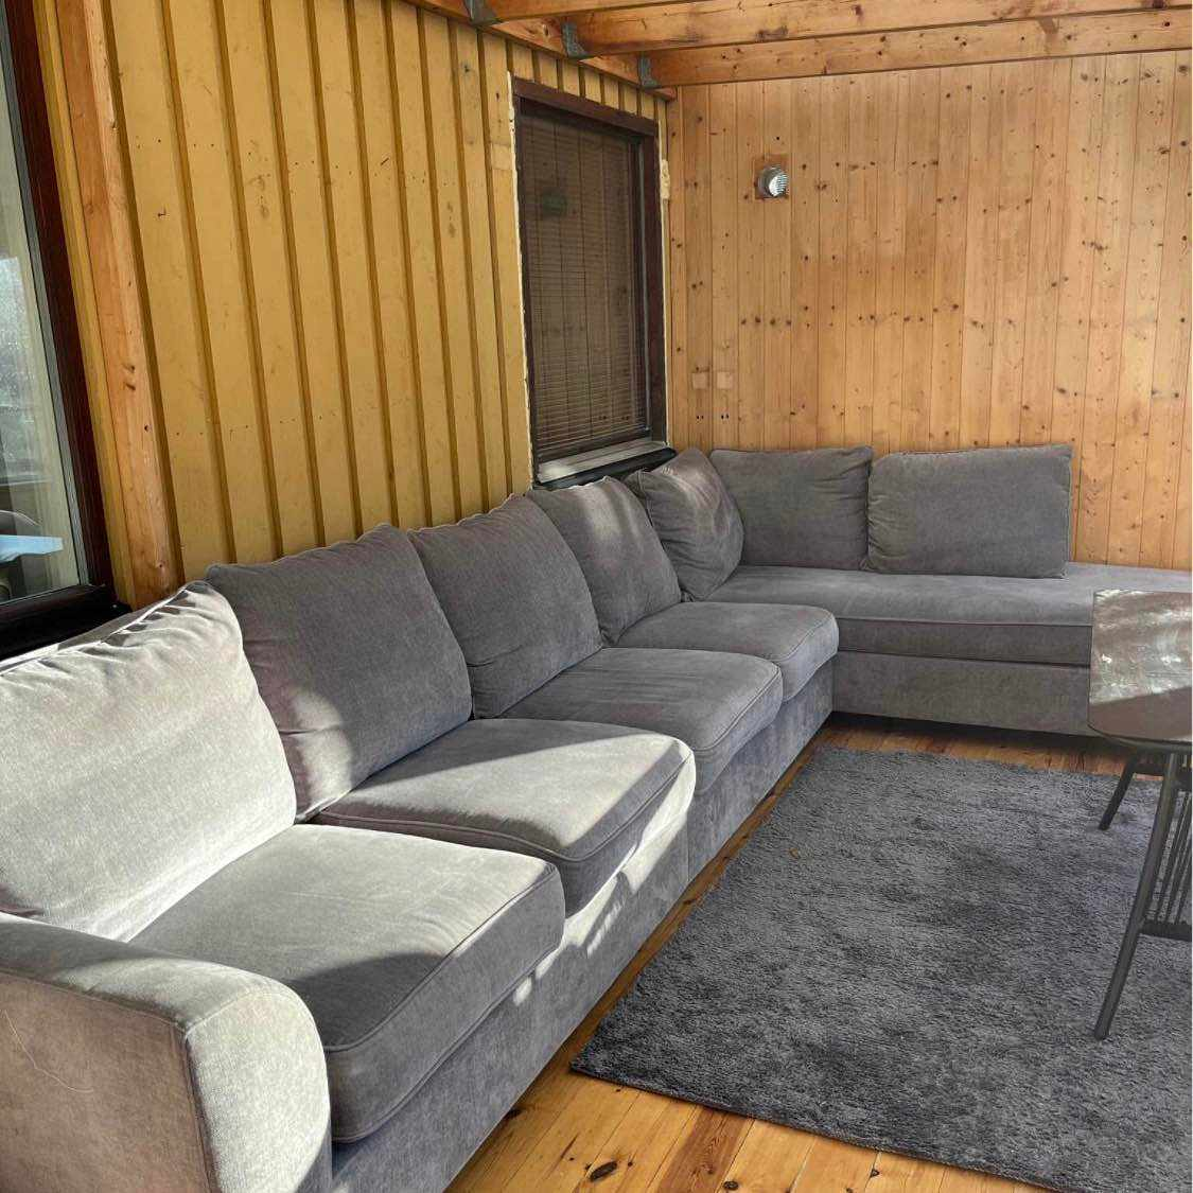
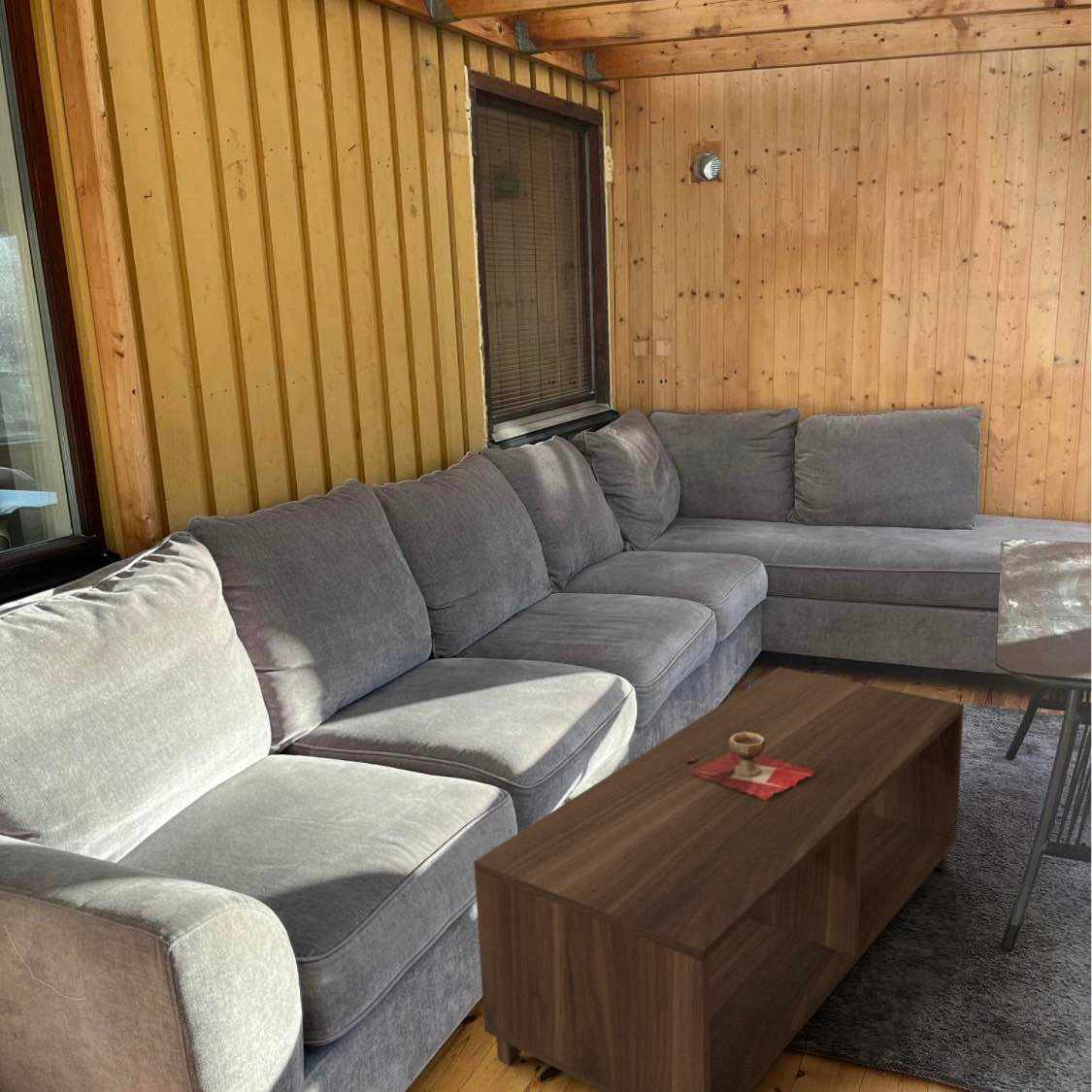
+ coffee table [473,667,965,1092]
+ decorative bowl [685,732,814,801]
